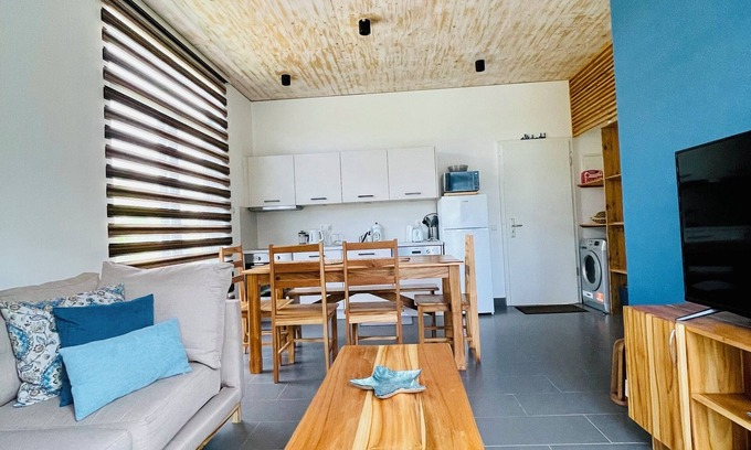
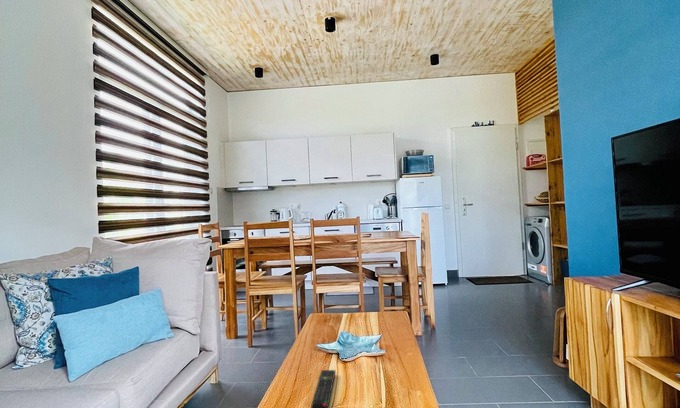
+ remote control [310,369,336,408]
